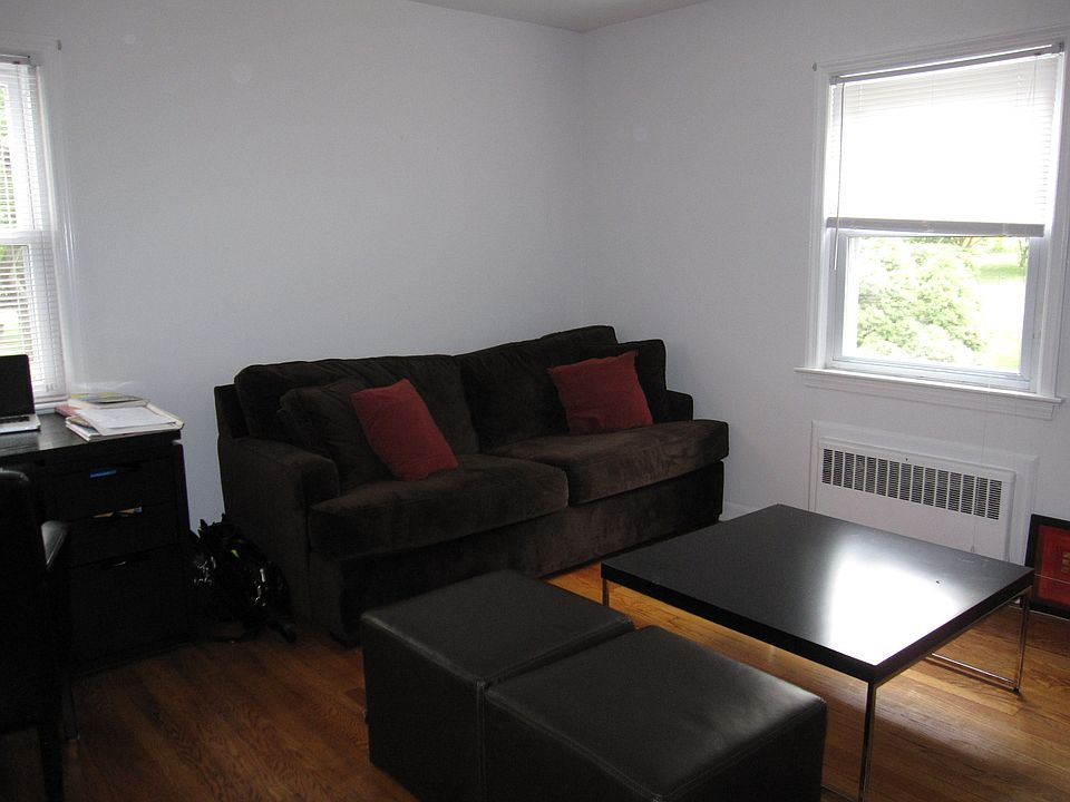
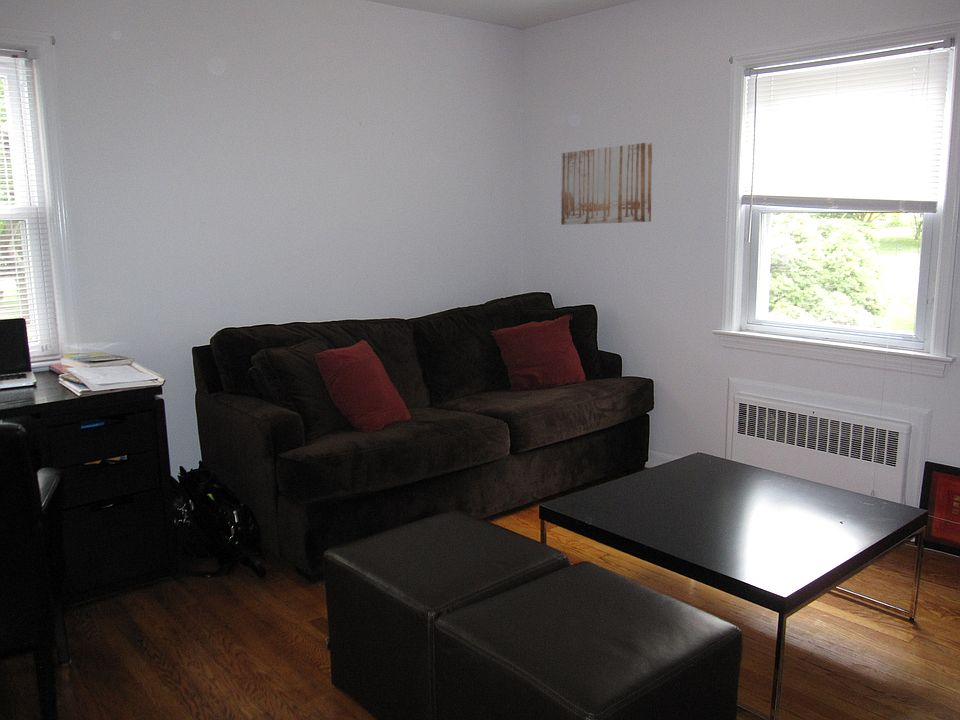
+ wall art [560,141,653,226]
